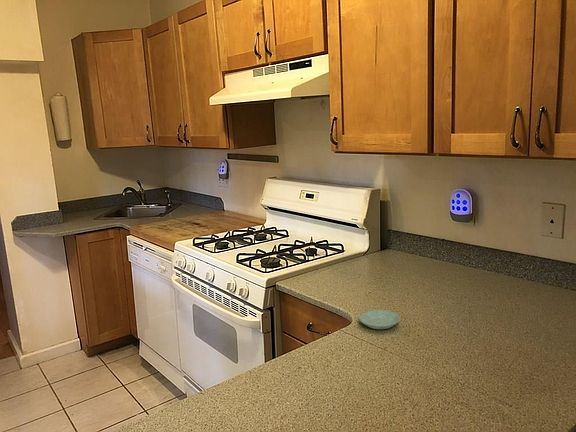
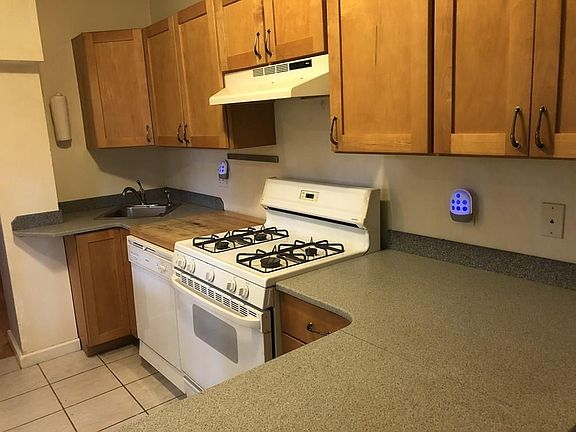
- saucer [358,309,401,330]
